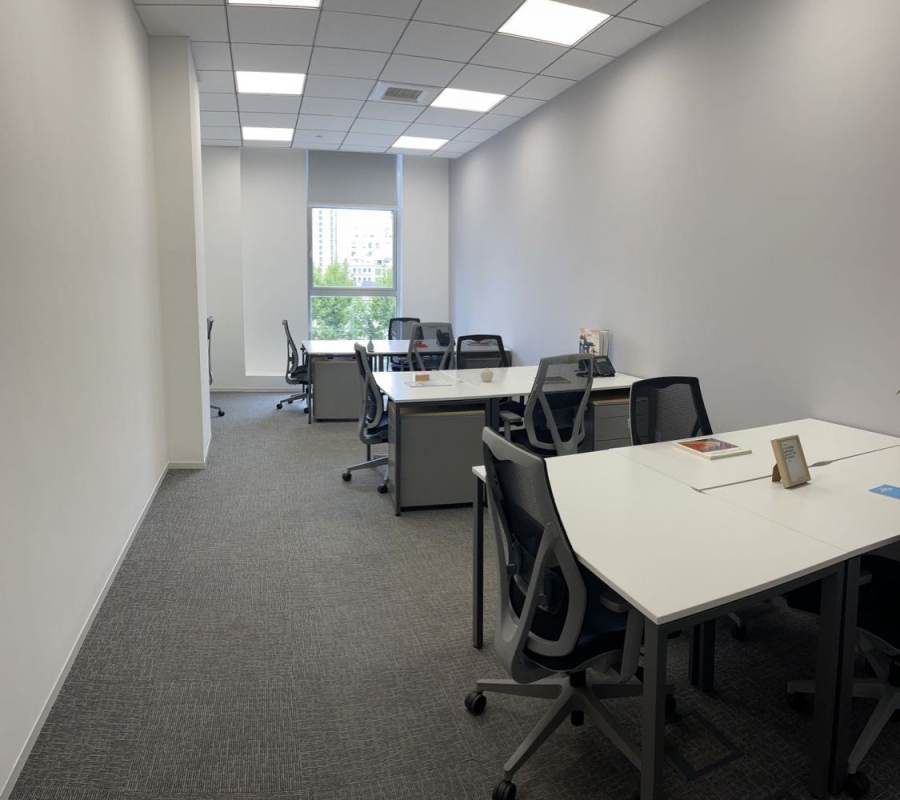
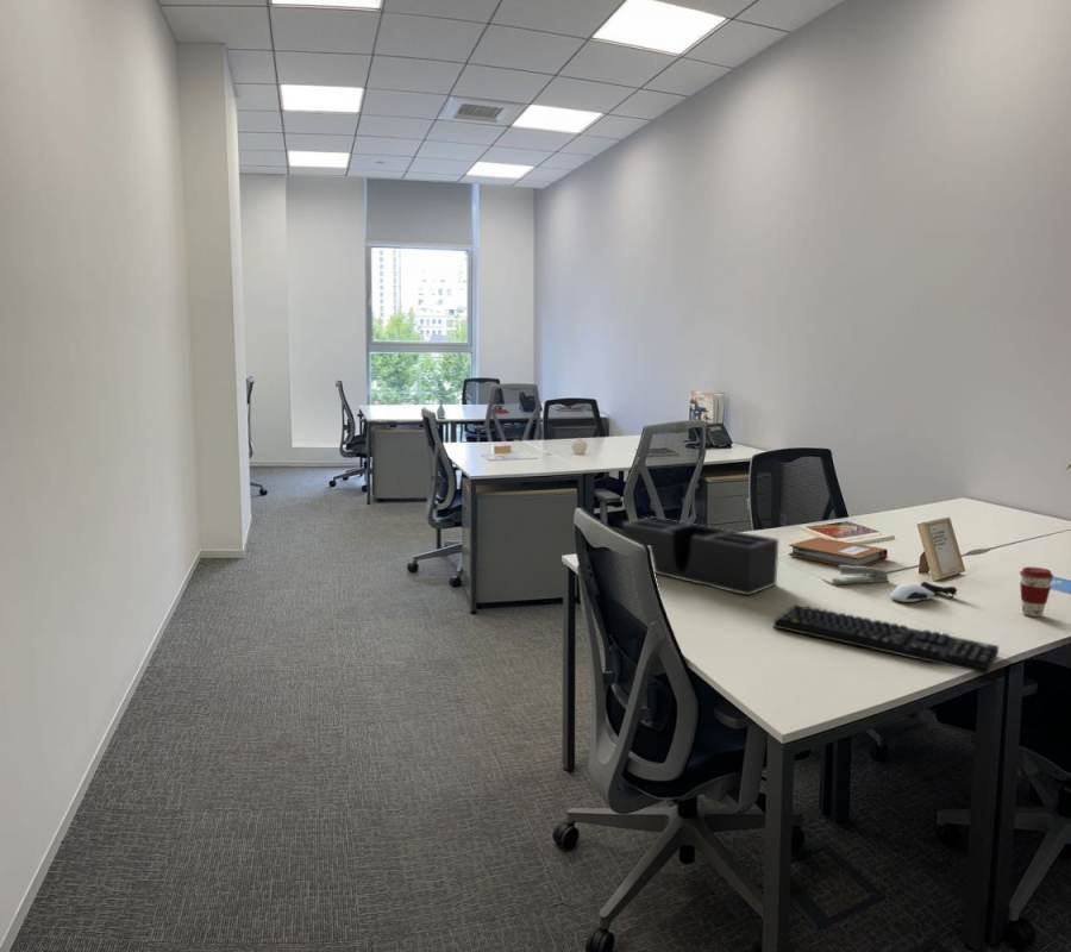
+ coffee cup [1019,566,1054,618]
+ stapler [831,565,890,585]
+ notebook [788,536,889,566]
+ computer mouse [889,581,958,603]
+ keyboard [772,603,1000,675]
+ desk organizer [621,516,779,596]
